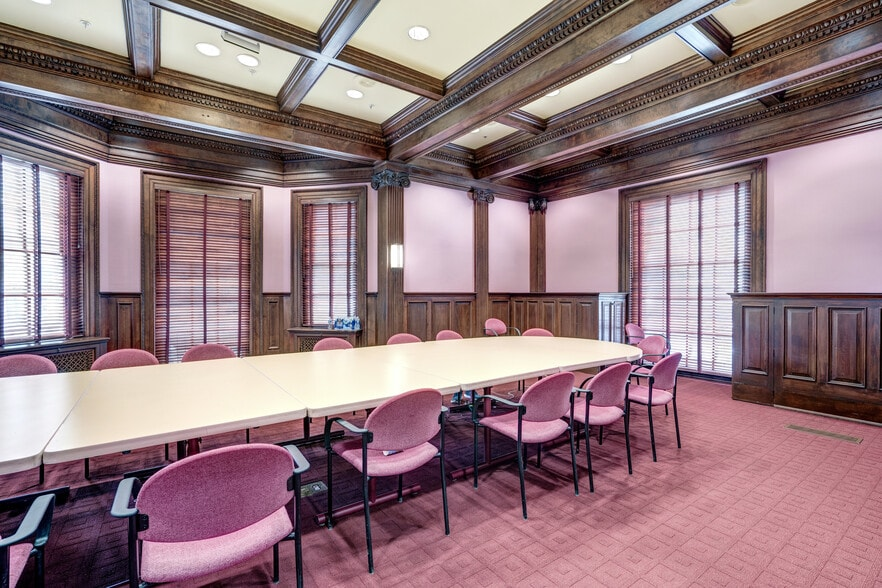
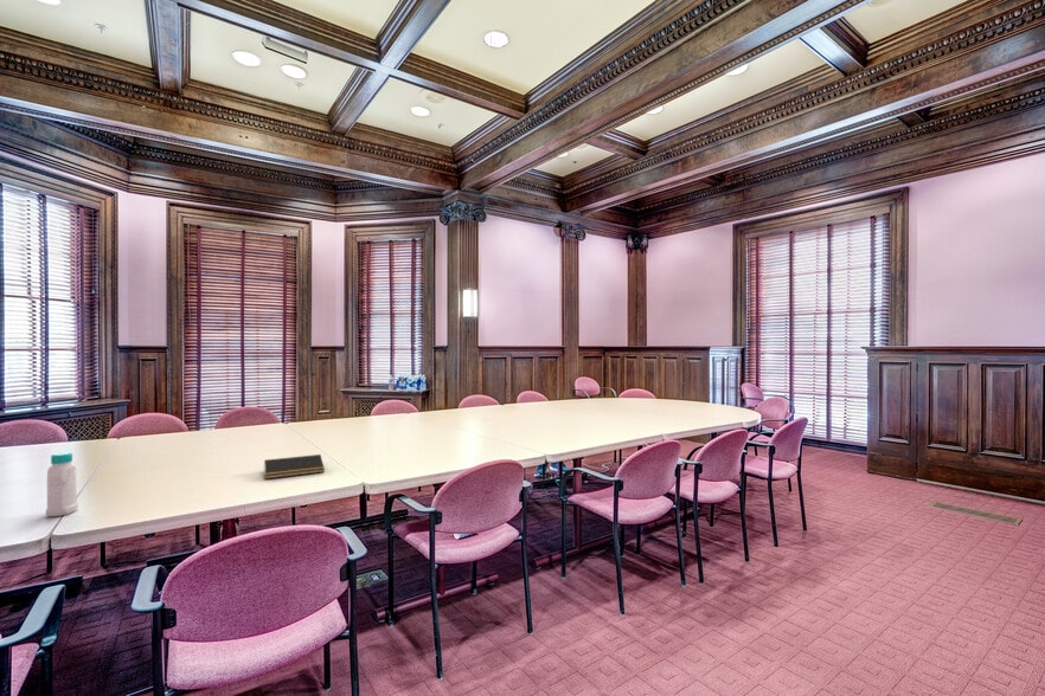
+ bottle [45,451,79,517]
+ notepad [262,453,326,481]
